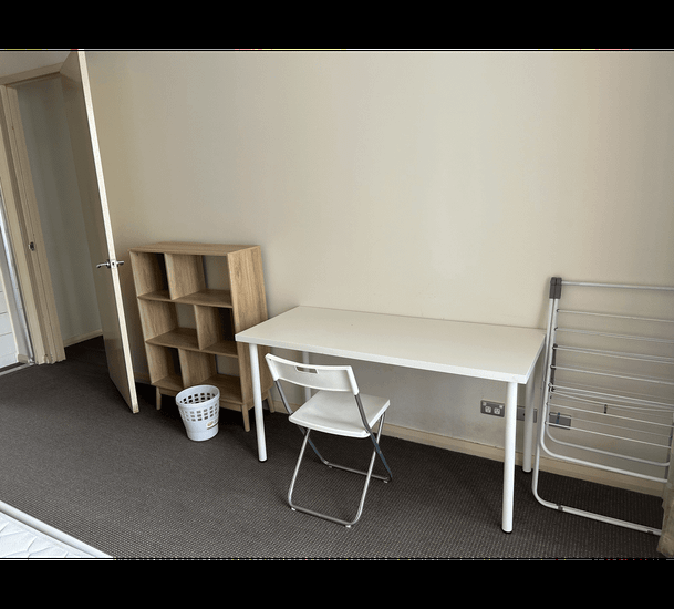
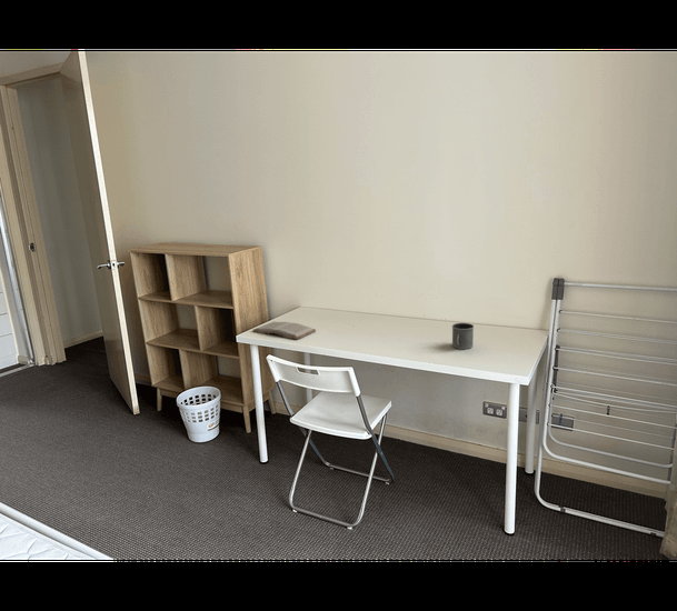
+ mug [451,322,475,350]
+ book [251,320,317,340]
